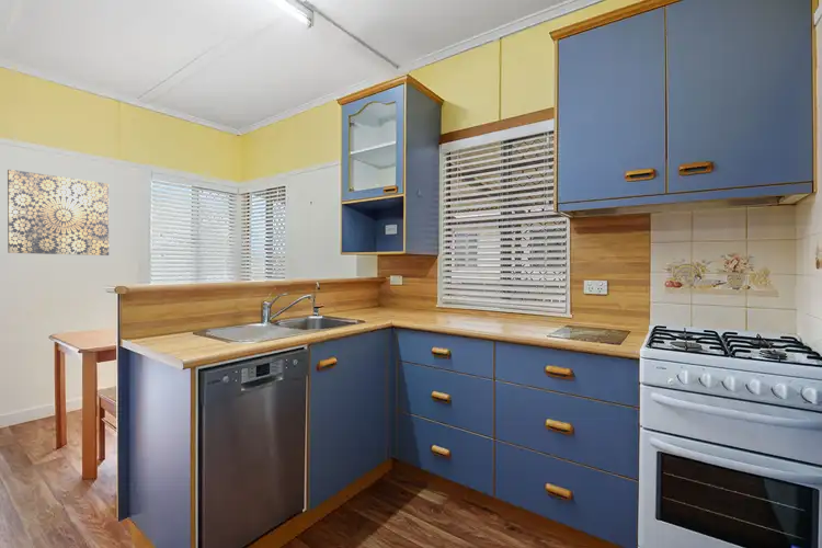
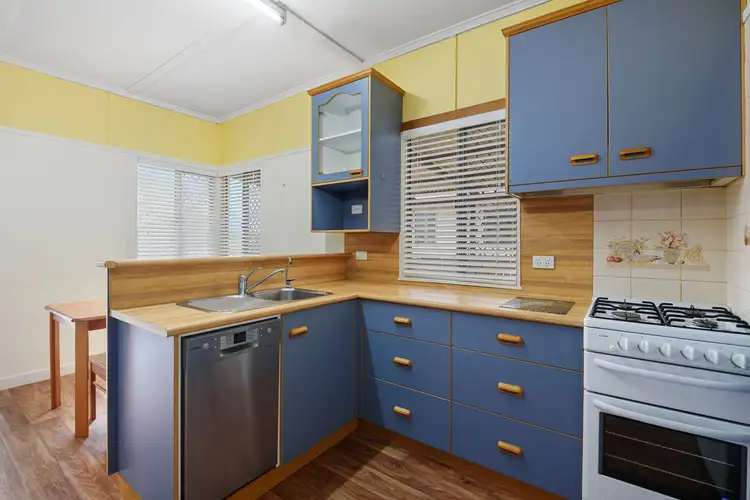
- wall art [7,169,110,256]
